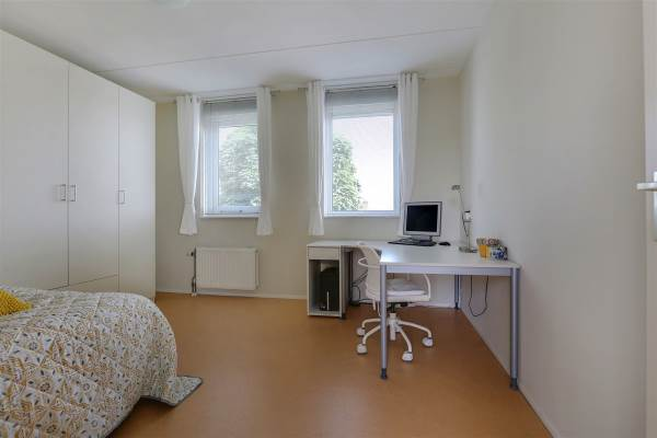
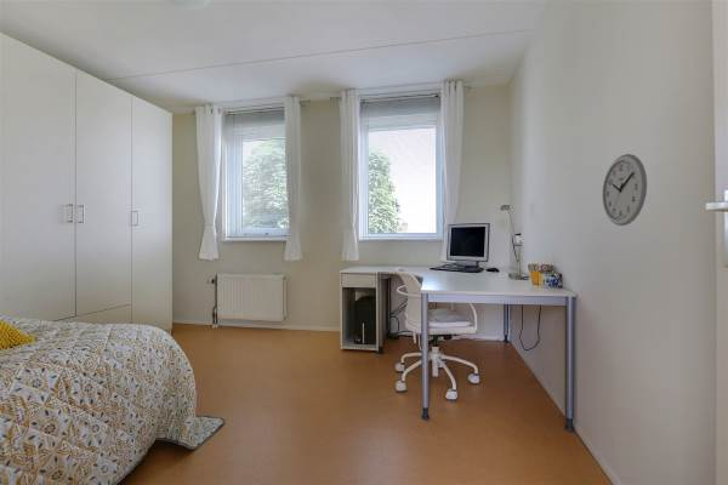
+ wall clock [601,153,648,227]
